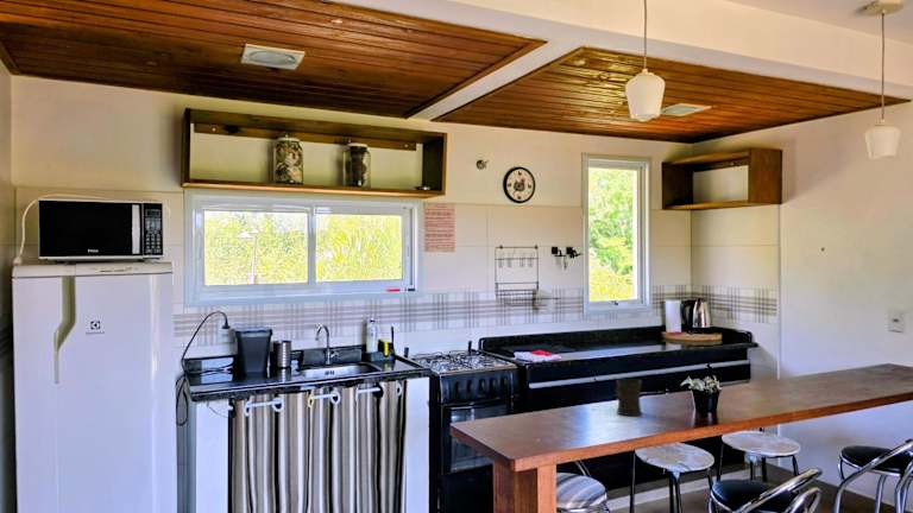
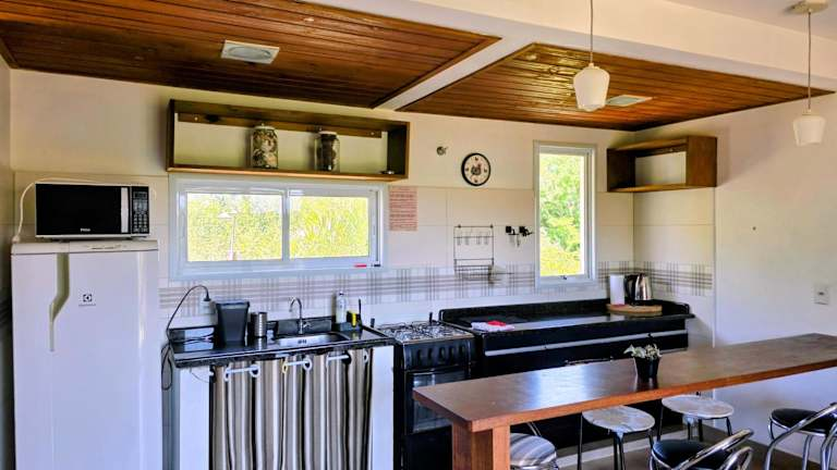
- mug [615,378,643,417]
